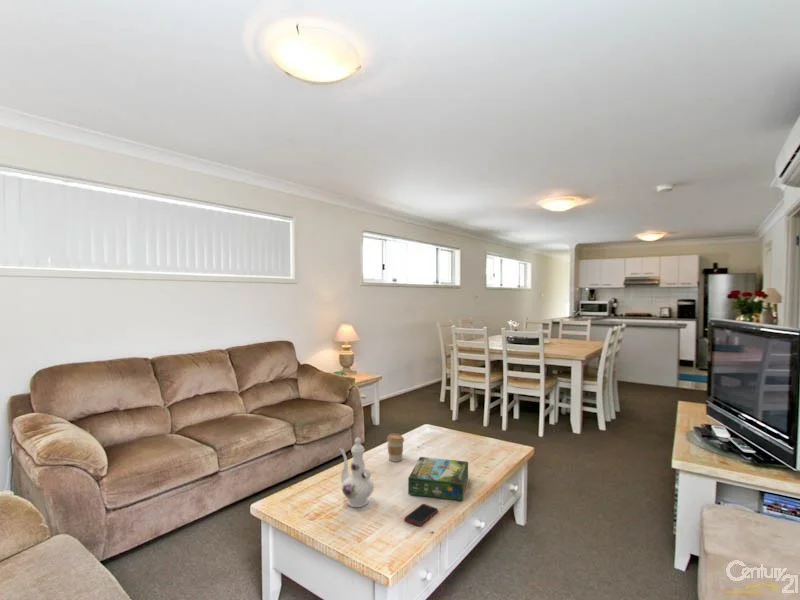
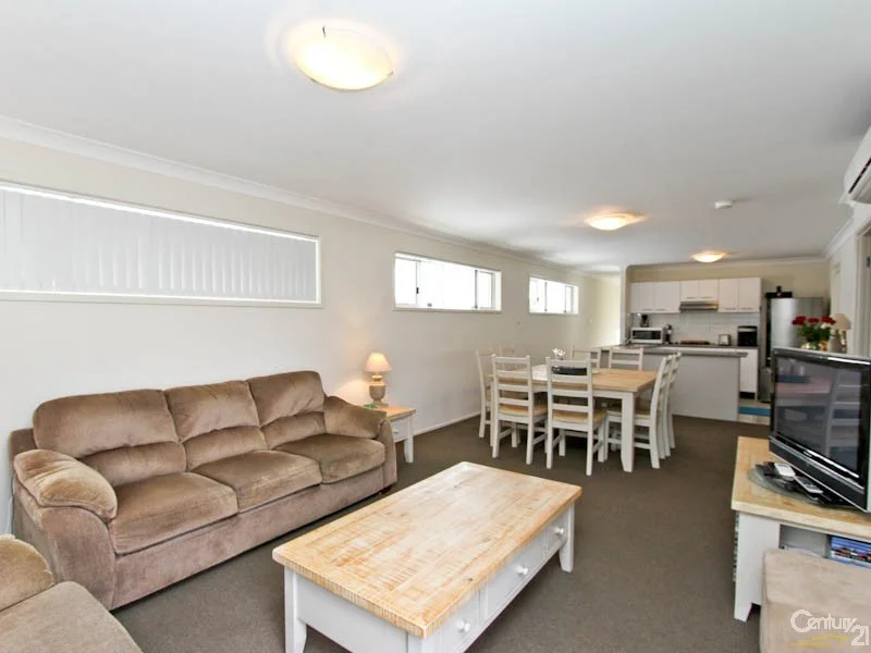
- chinaware [339,437,375,508]
- cell phone [403,503,439,527]
- coffee cup [386,433,405,463]
- board game [407,456,469,502]
